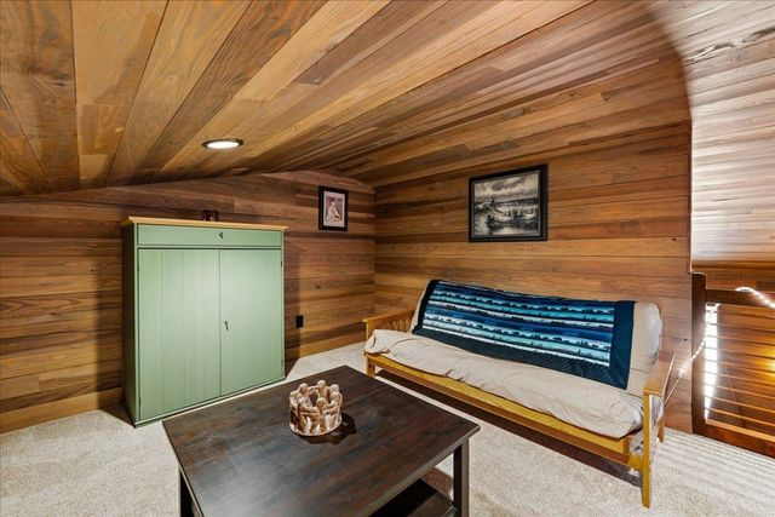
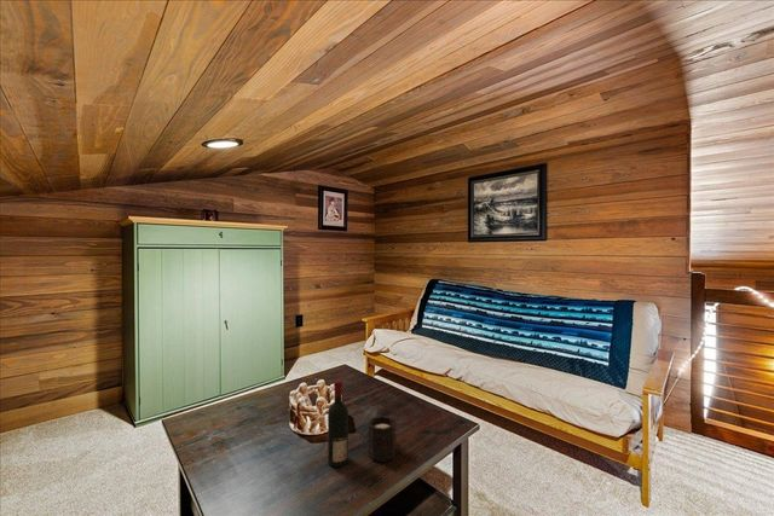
+ alcohol [327,379,350,468]
+ mug [366,413,397,463]
